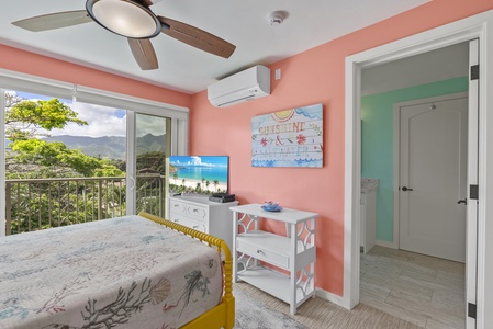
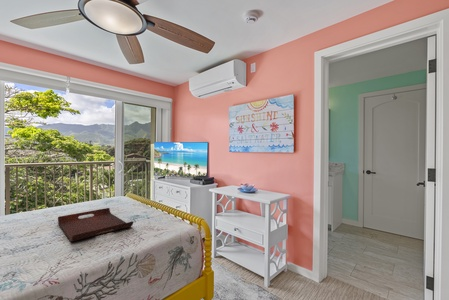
+ serving tray [57,207,134,243]
